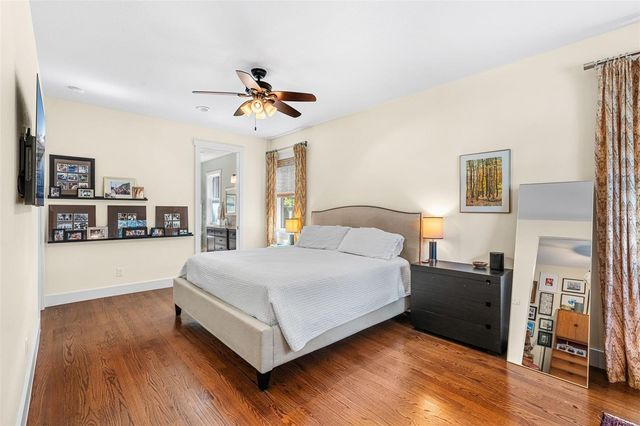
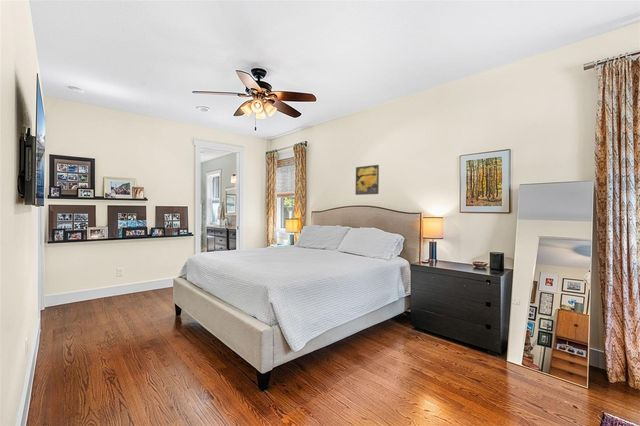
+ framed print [355,164,380,196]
